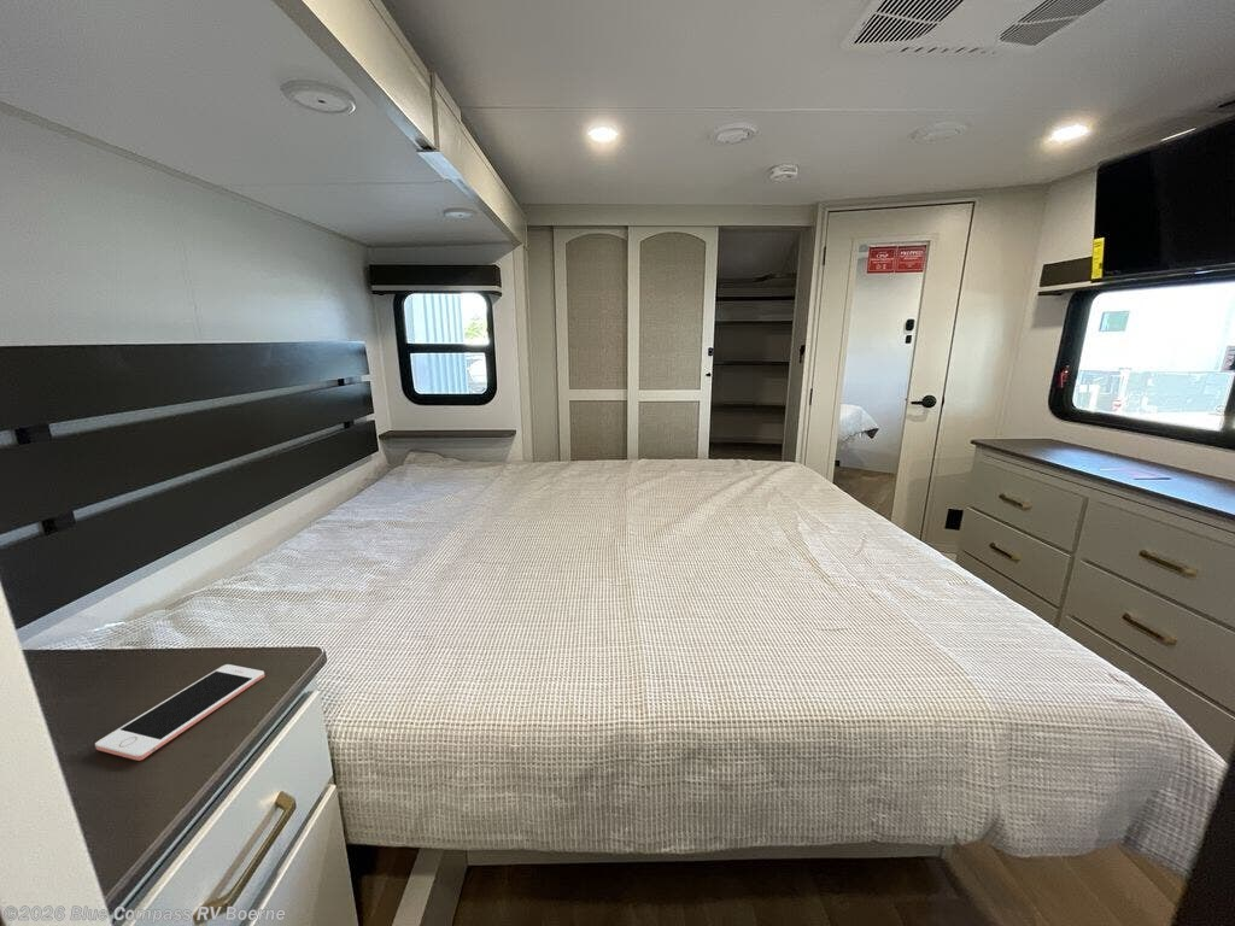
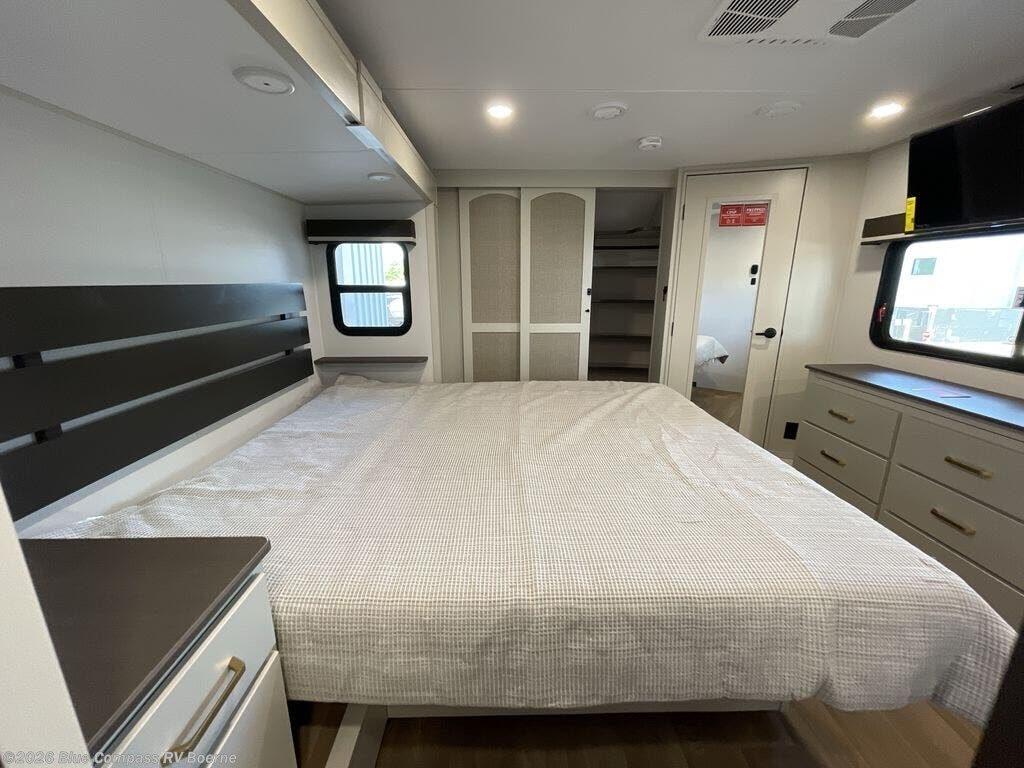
- cell phone [94,663,265,761]
